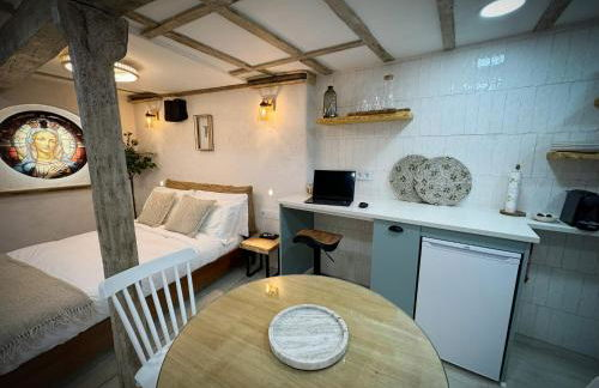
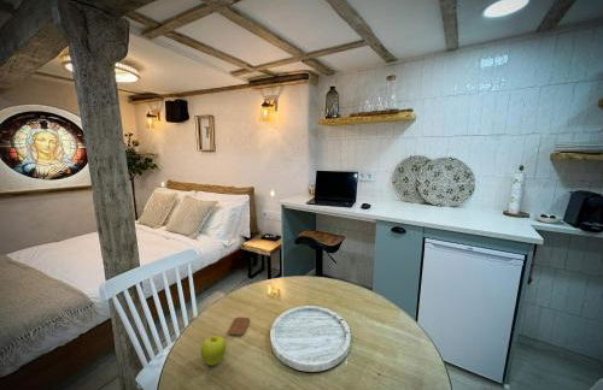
+ coaster [227,315,251,337]
+ fruit [200,335,227,367]
